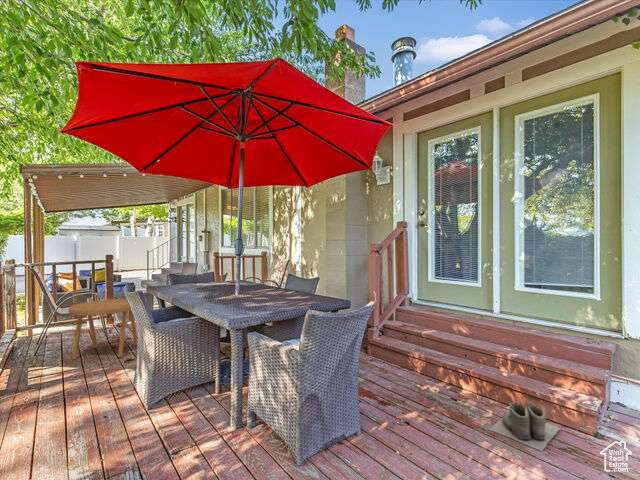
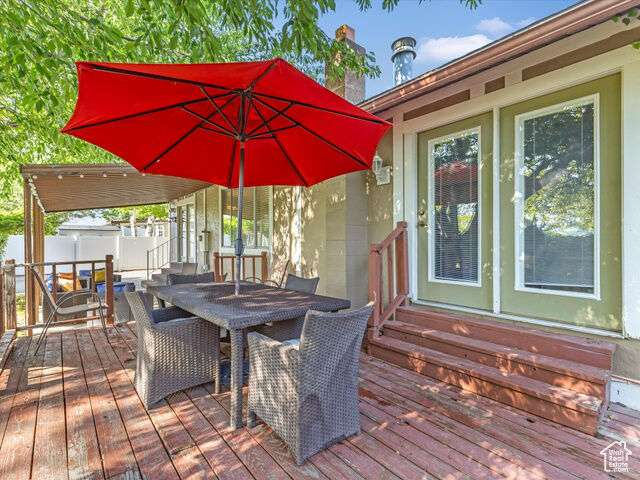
- boots [488,400,561,452]
- side table [67,298,138,360]
